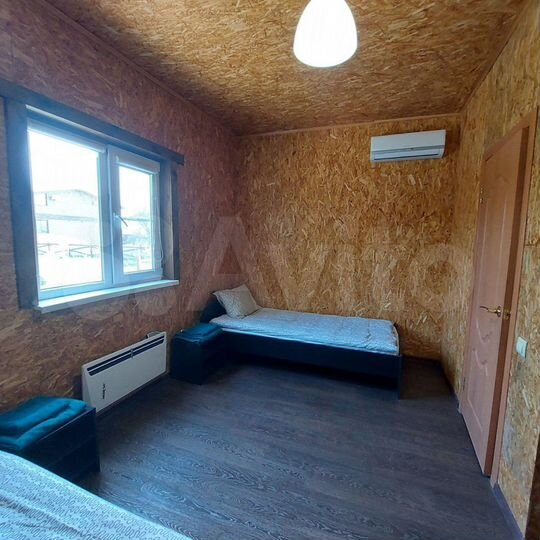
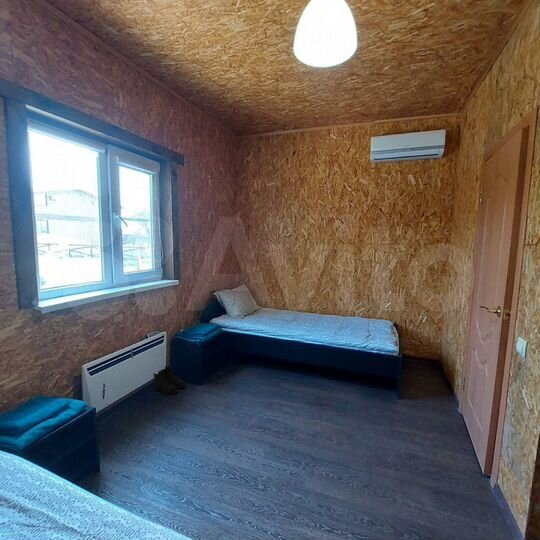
+ boots [153,364,186,395]
